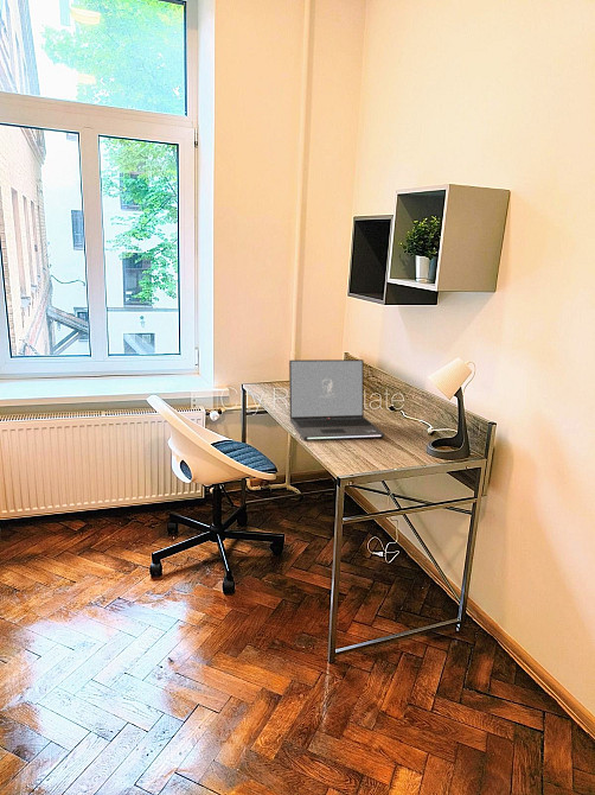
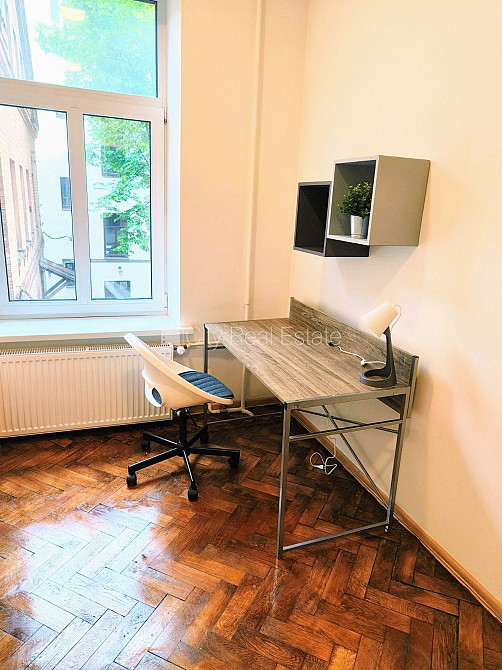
- laptop [288,358,385,441]
